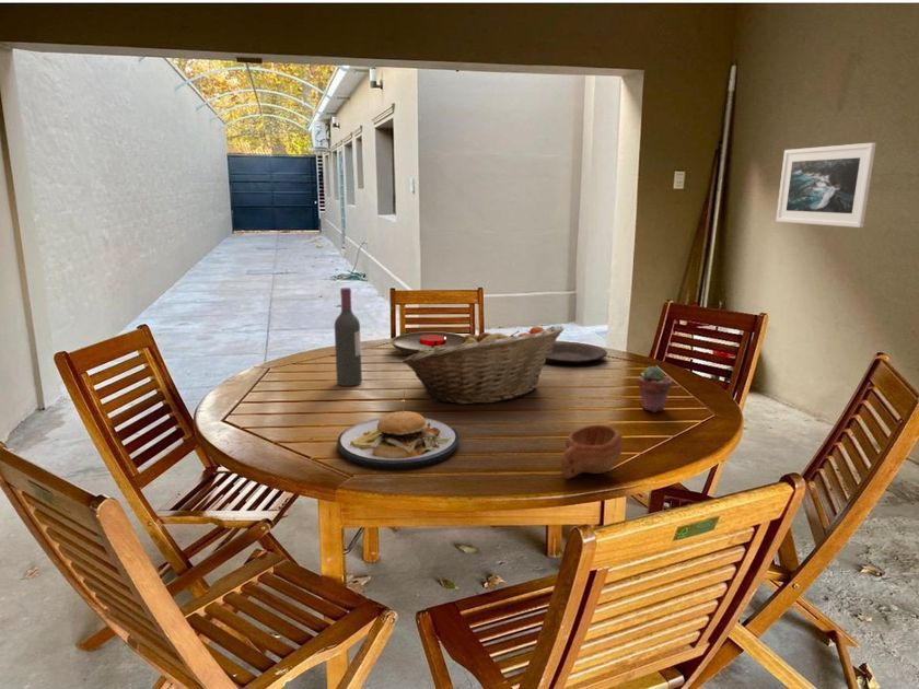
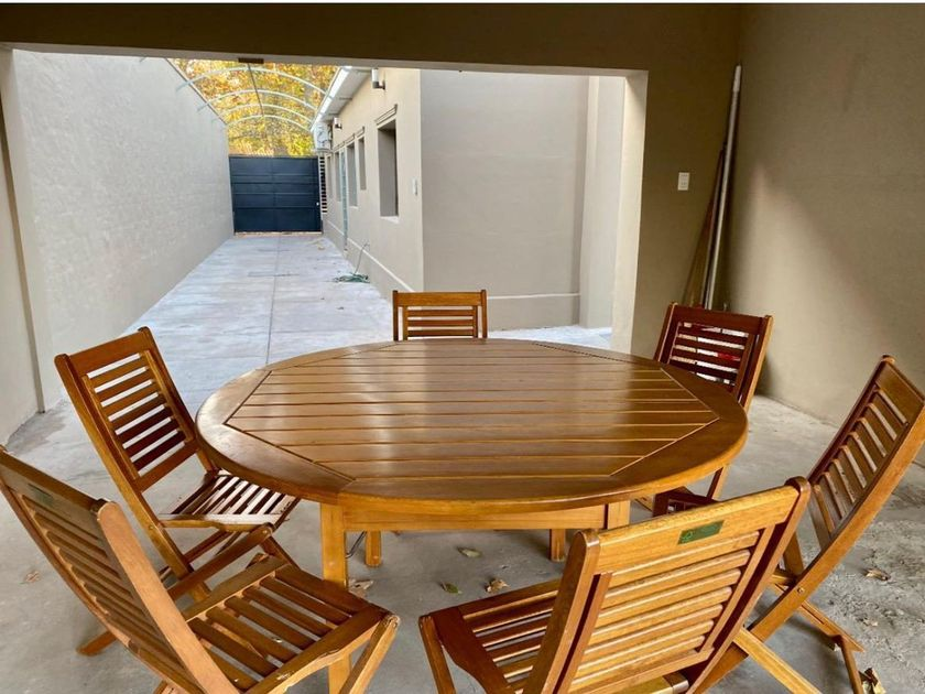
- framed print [775,142,877,229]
- plate [546,341,608,364]
- fruit basket [402,325,565,406]
- potted succulent [637,365,673,413]
- cup [560,424,624,479]
- plate [336,389,460,471]
- wine bottle [334,287,363,387]
- plate [389,330,465,355]
